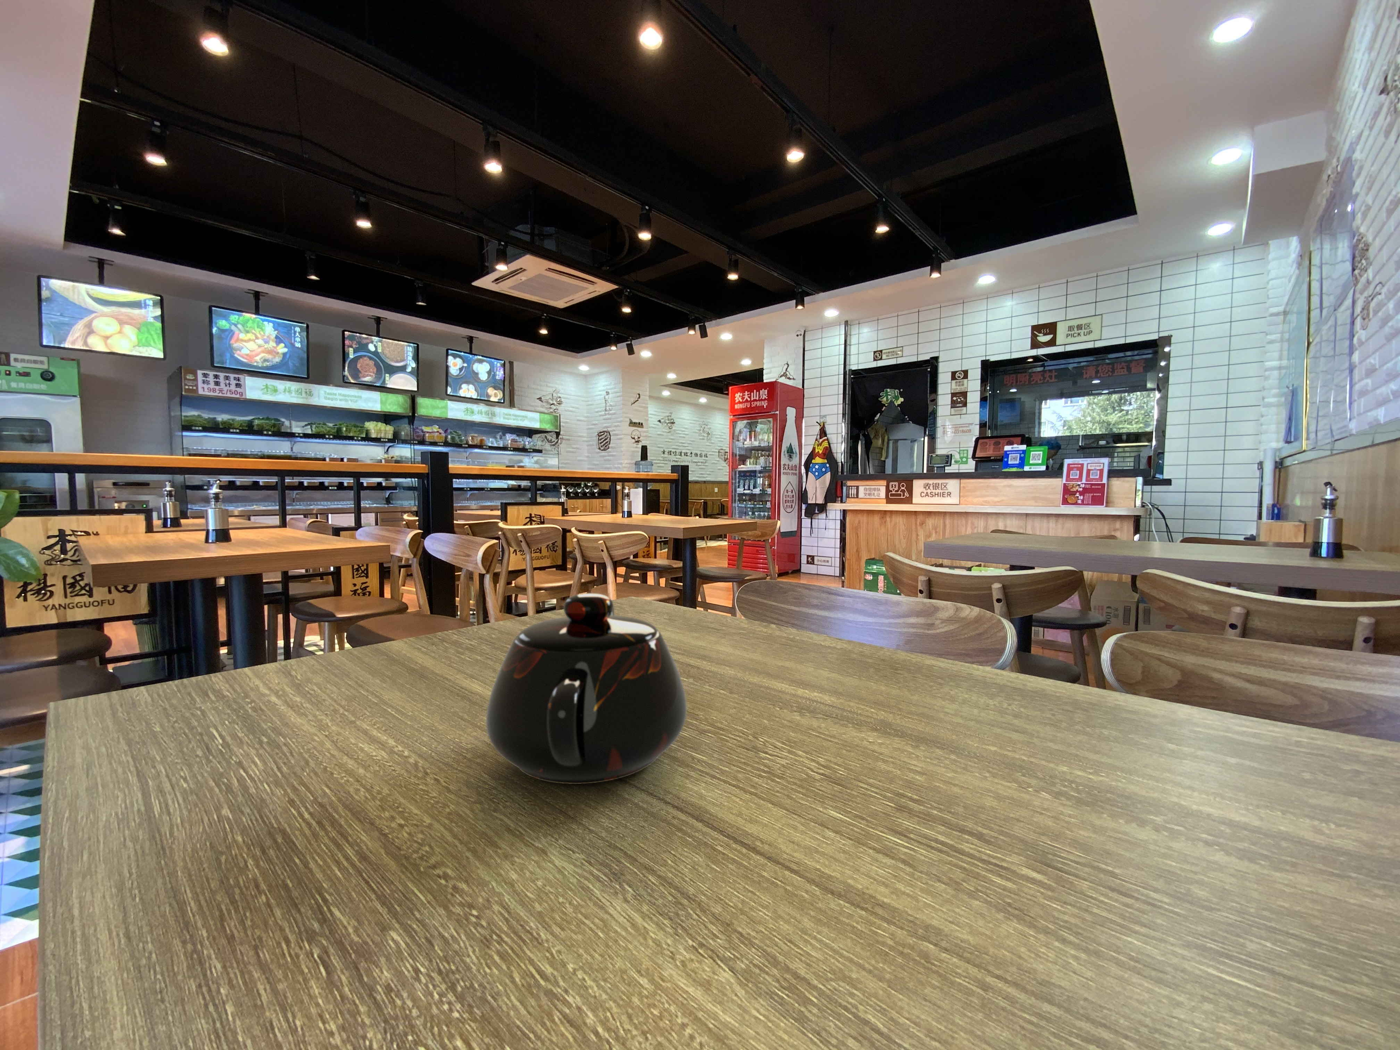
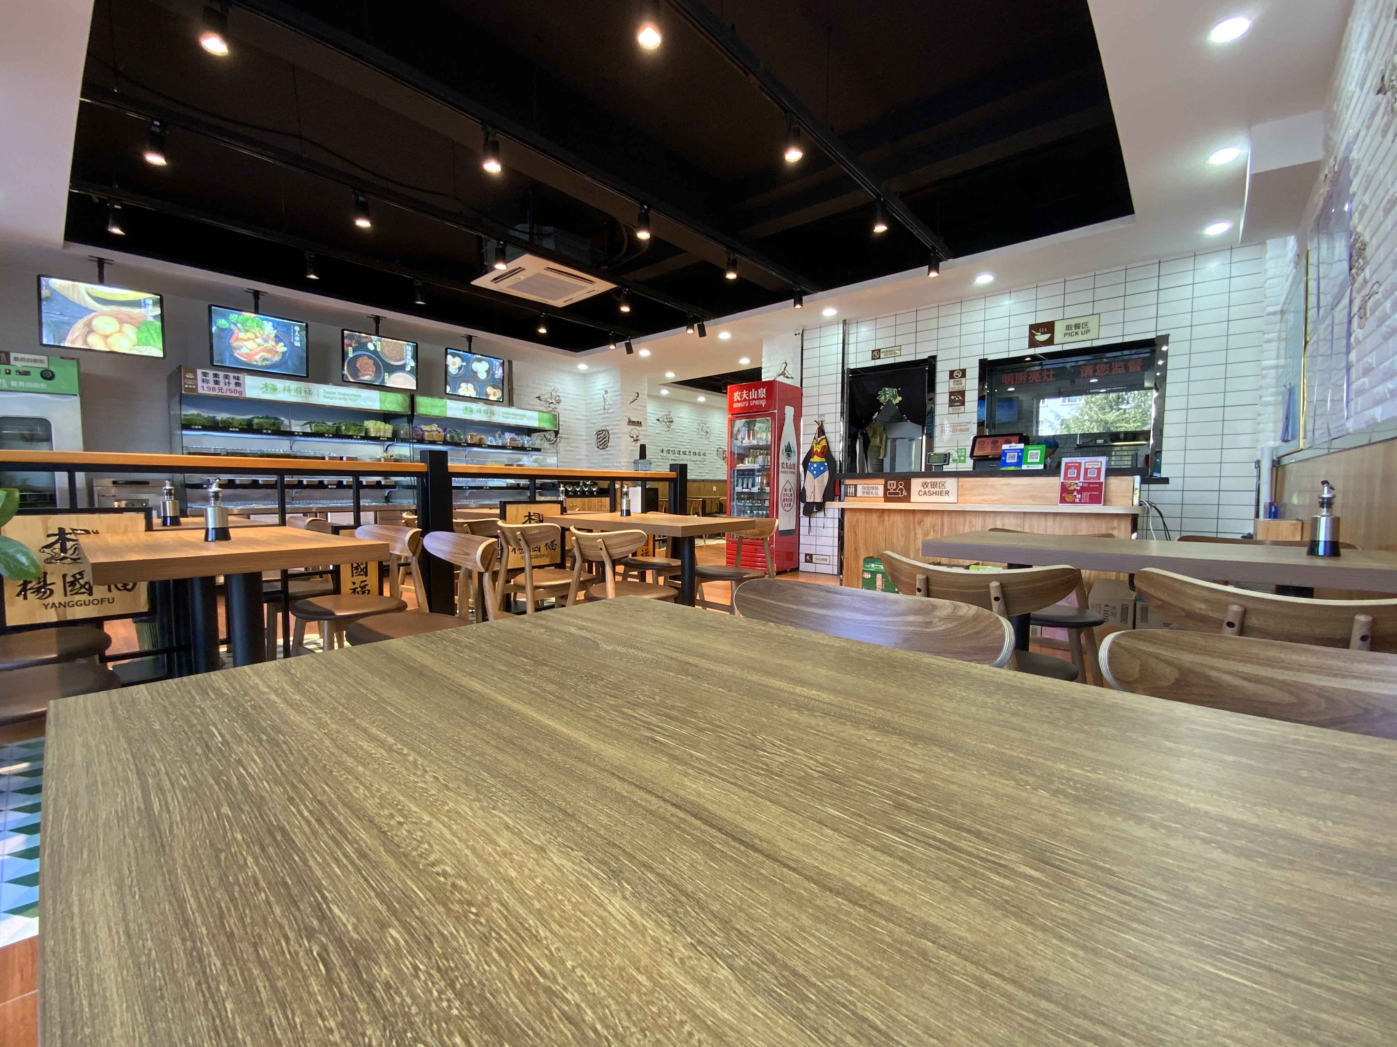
- teapot [486,592,687,784]
